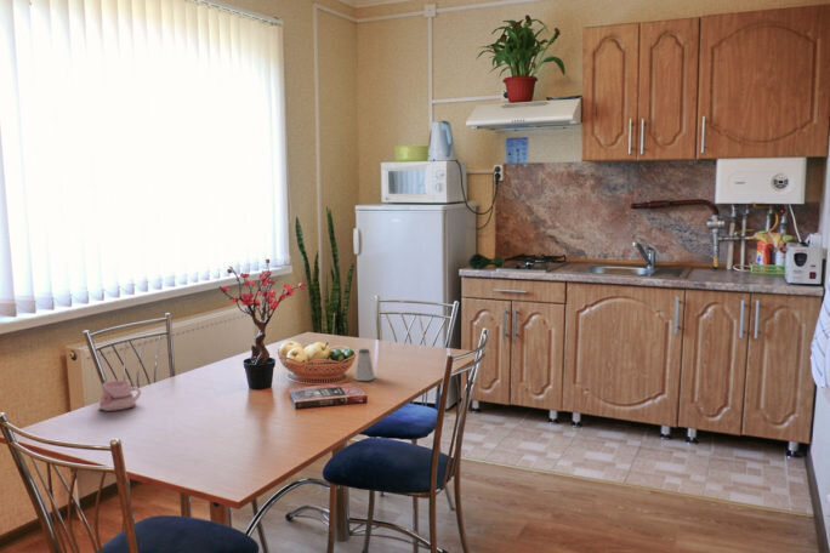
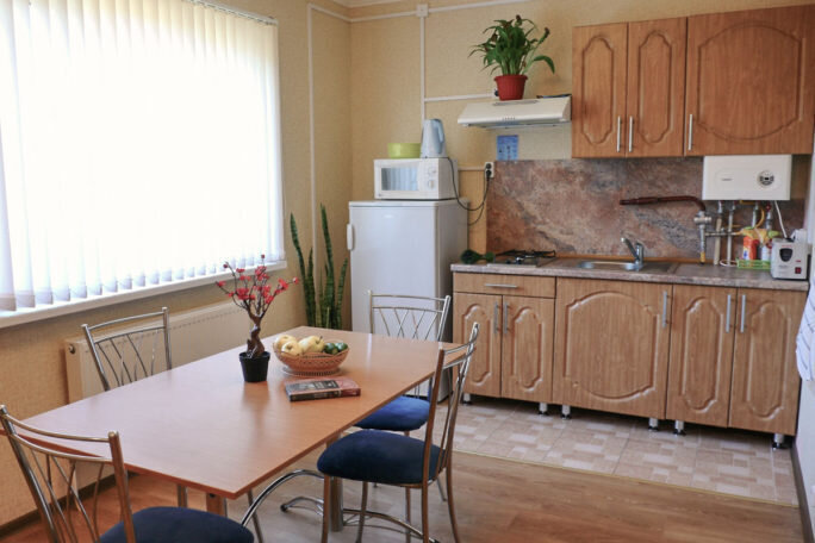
- mug [98,378,142,412]
- saltshaker [353,348,376,382]
